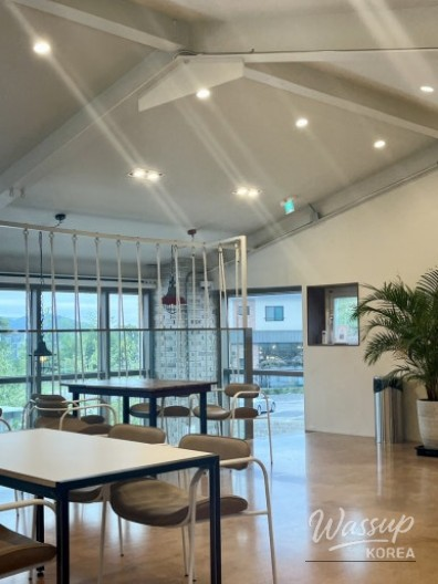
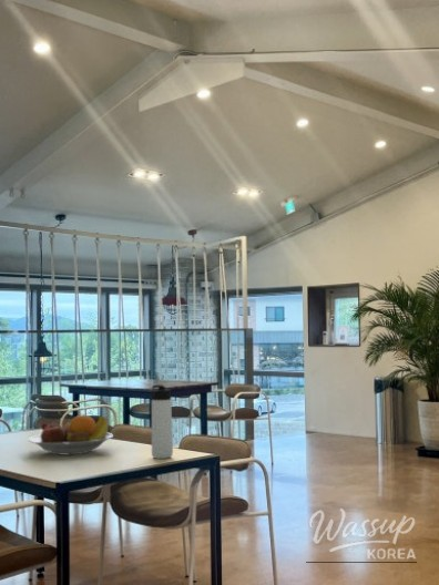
+ fruit bowl [28,414,114,455]
+ thermos bottle [151,383,174,460]
